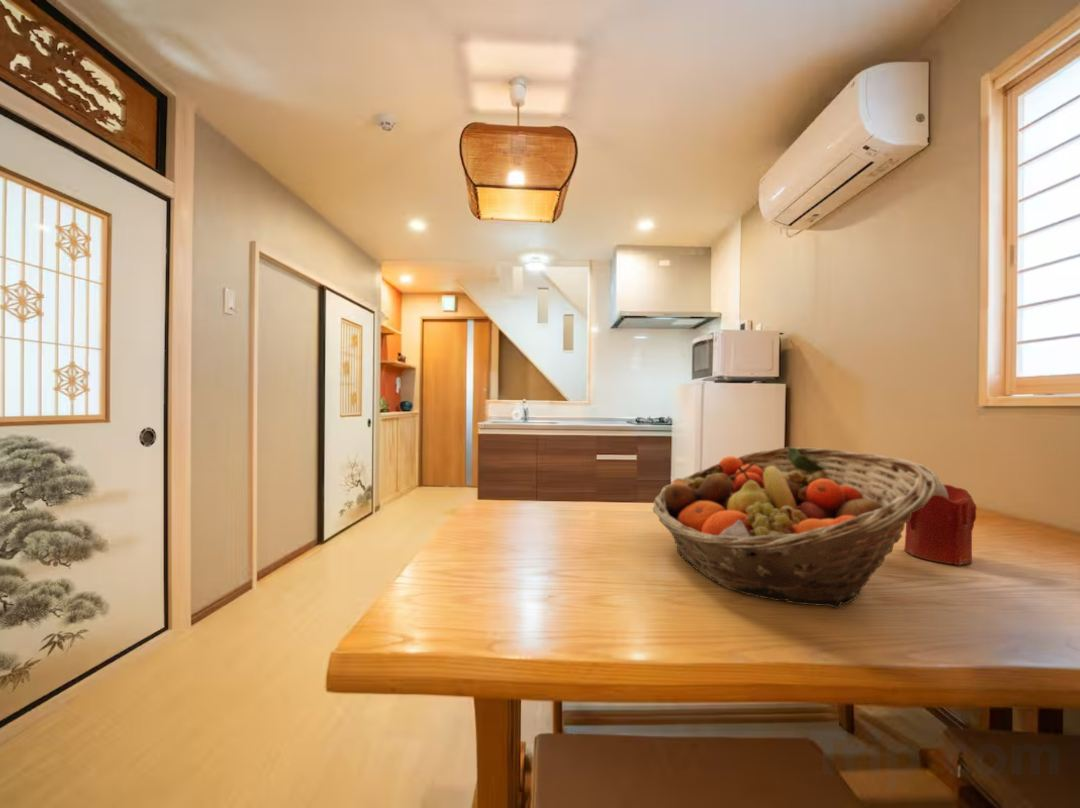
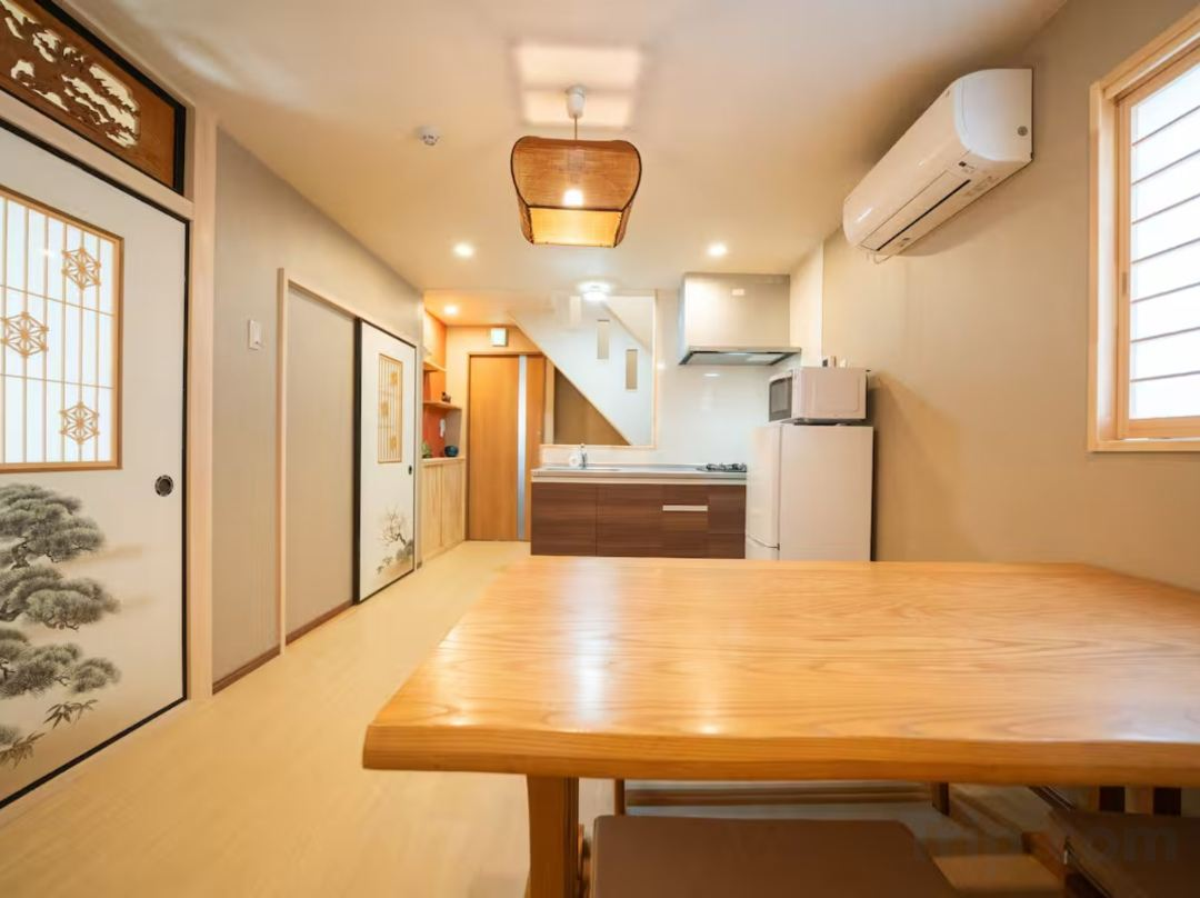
- fruit basket [652,446,940,609]
- candle [903,480,977,566]
